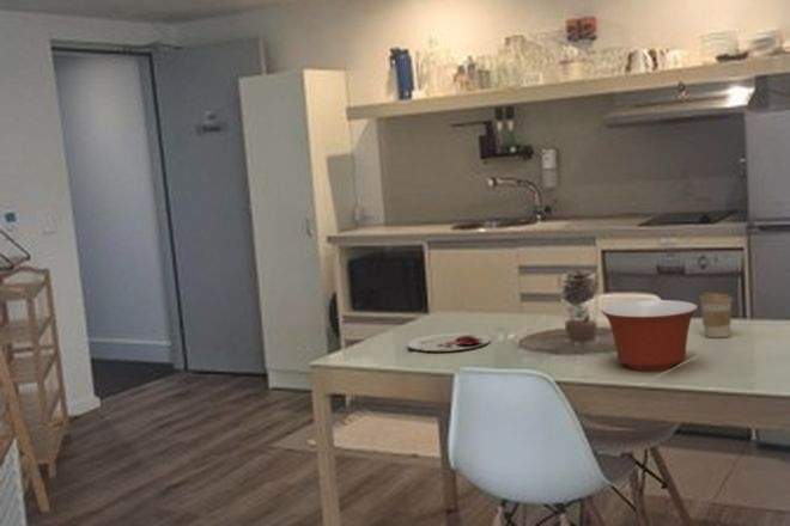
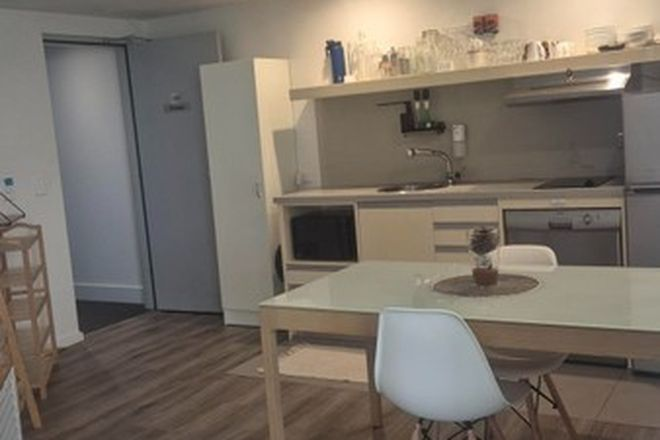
- mixing bowl [600,299,699,372]
- plate [406,331,492,353]
- coffee cup [698,292,734,338]
